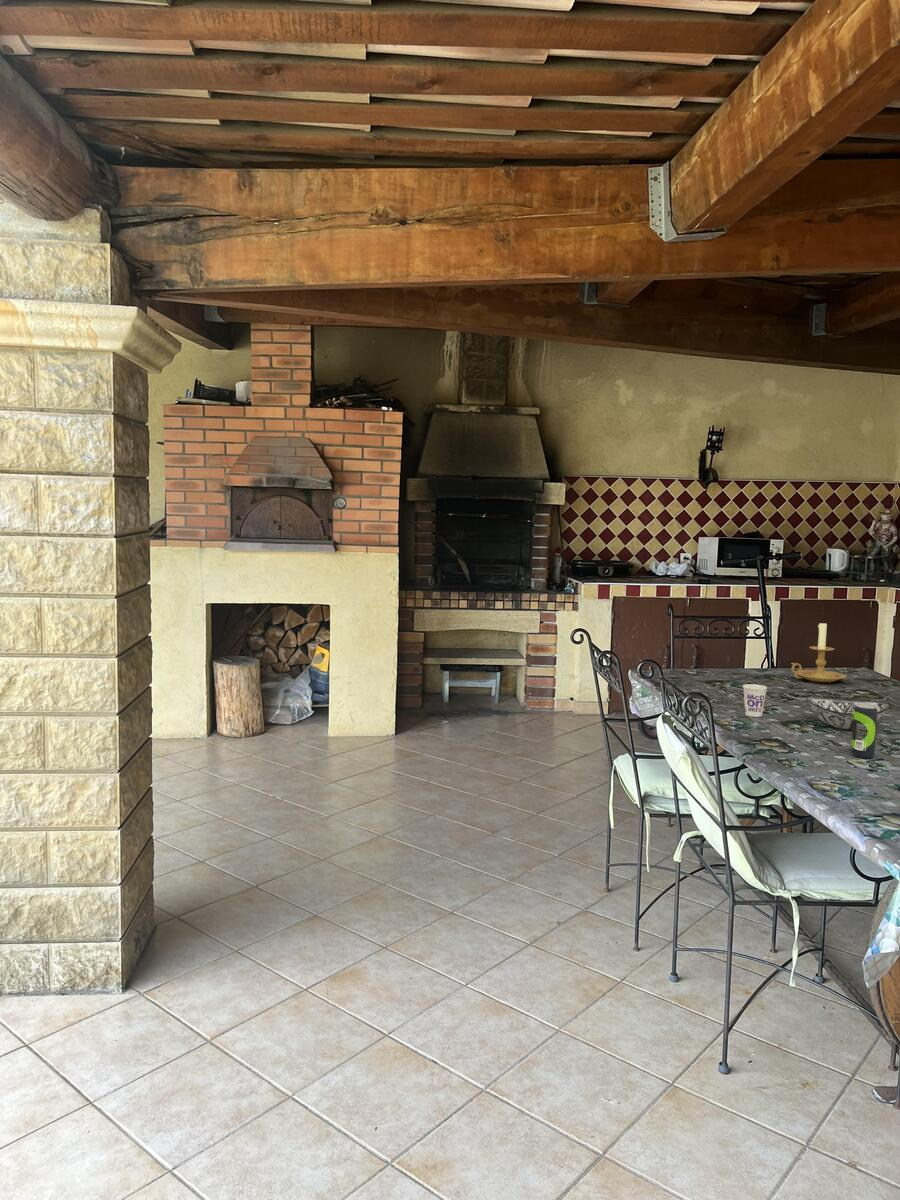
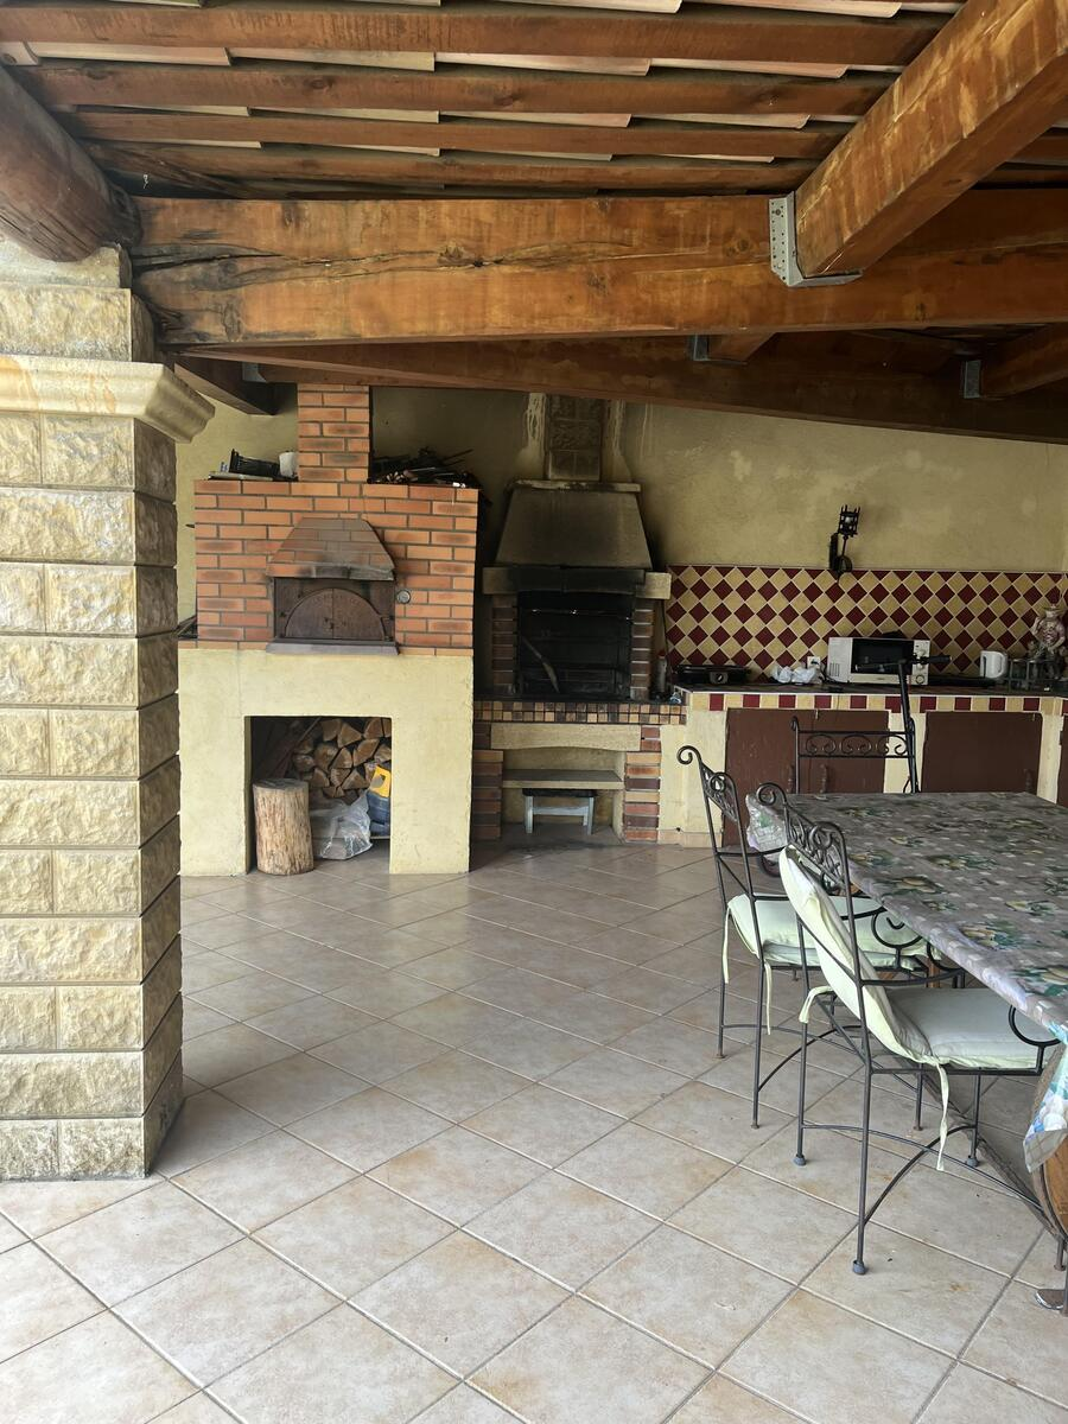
- cup [742,683,768,718]
- decorative bowl [806,697,890,731]
- beverage can [850,704,878,759]
- candle holder [790,620,847,683]
